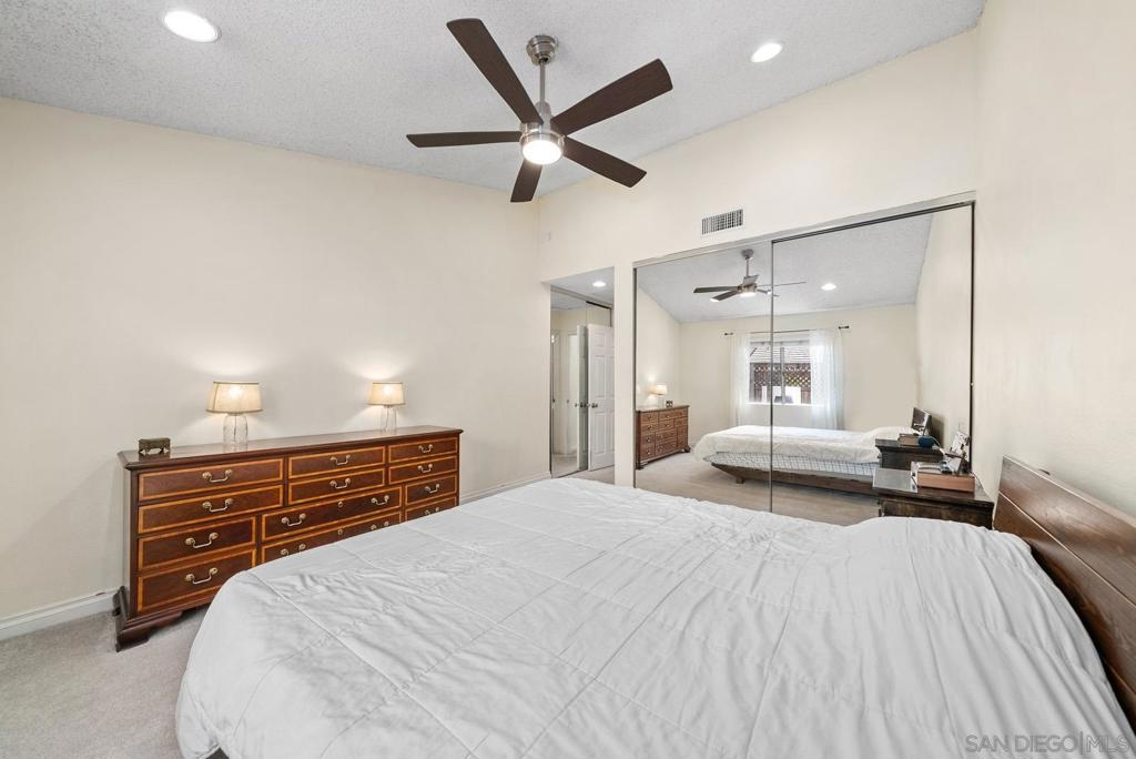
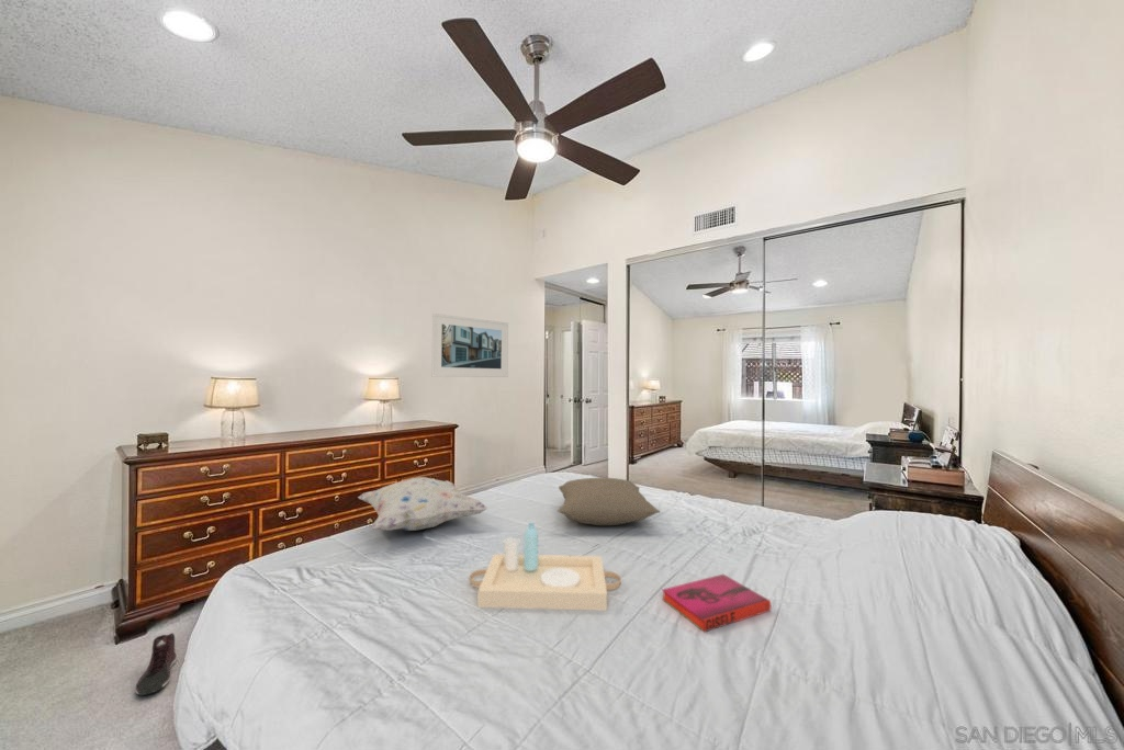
+ serving tray [468,522,622,612]
+ sneaker [134,632,178,696]
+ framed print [430,312,509,378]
+ pillow [557,477,661,526]
+ hardback book [661,573,772,634]
+ decorative pillow [357,476,490,532]
